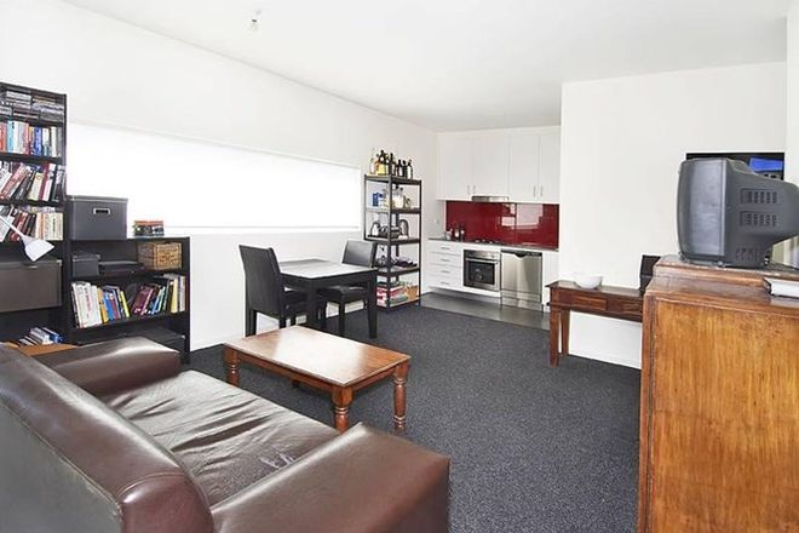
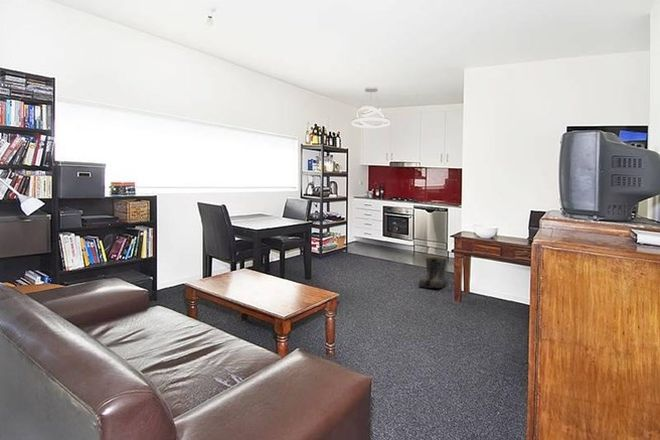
+ boots [418,256,448,289]
+ pendant light [351,86,391,129]
